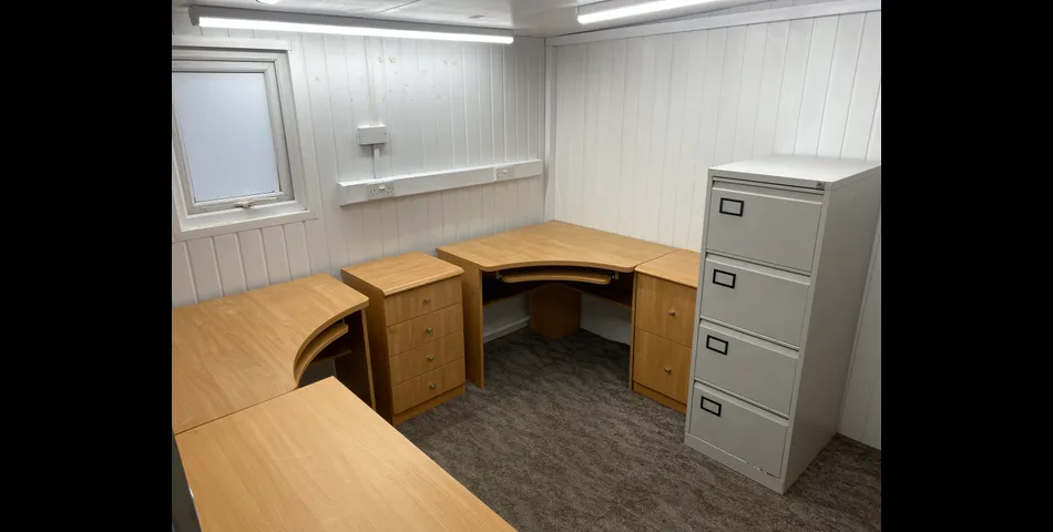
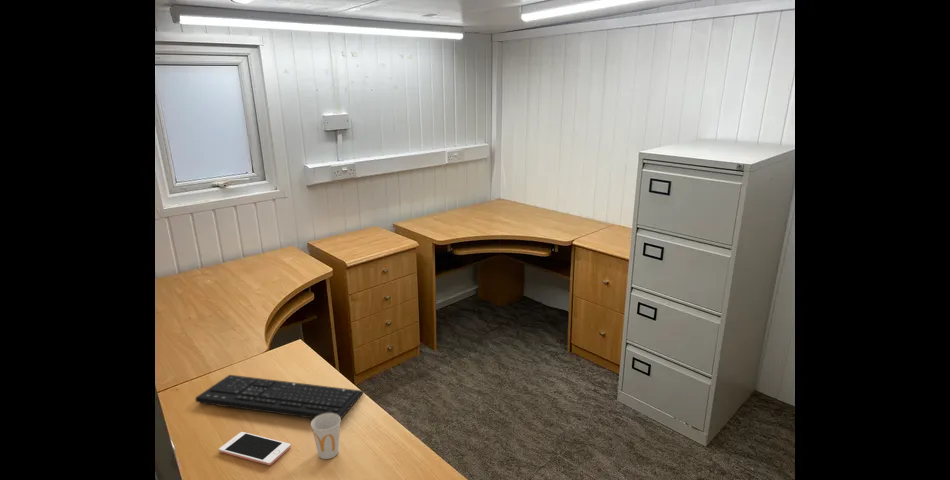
+ cell phone [218,431,292,466]
+ keyboard [195,374,364,419]
+ cup [310,413,342,460]
